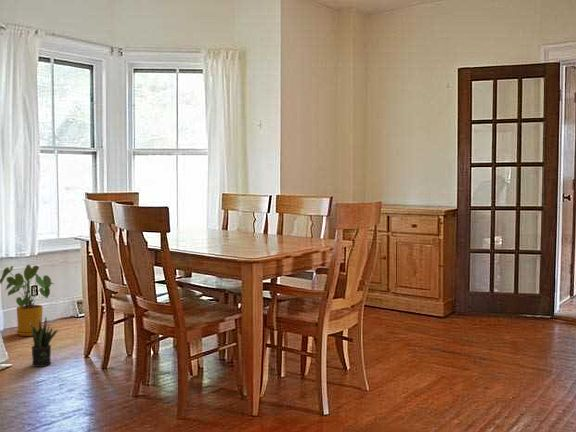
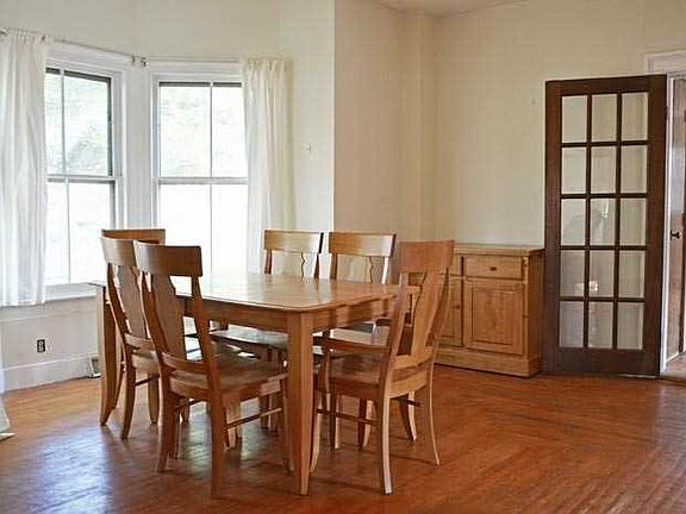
- potted plant [30,317,59,368]
- house plant [0,264,54,337]
